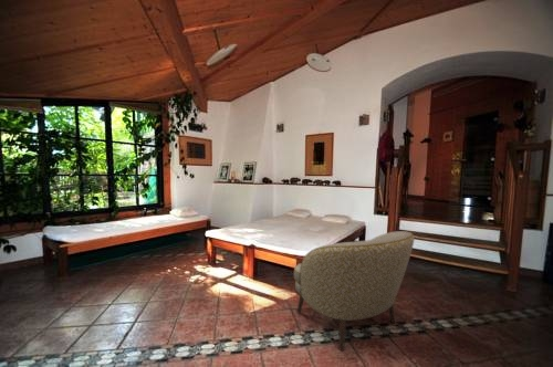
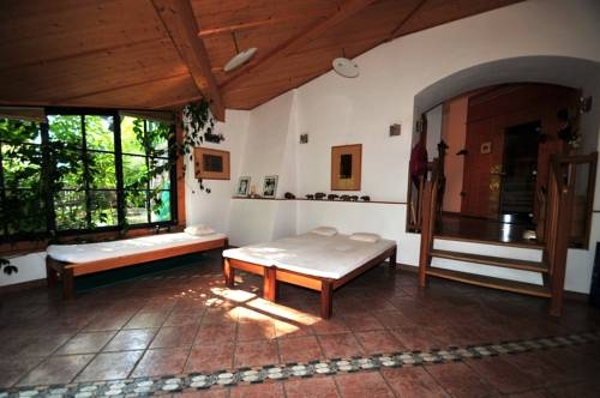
- armchair [293,230,415,352]
